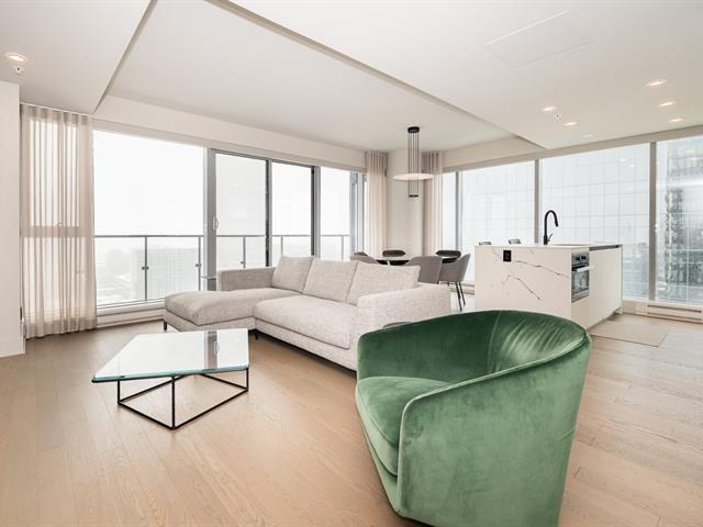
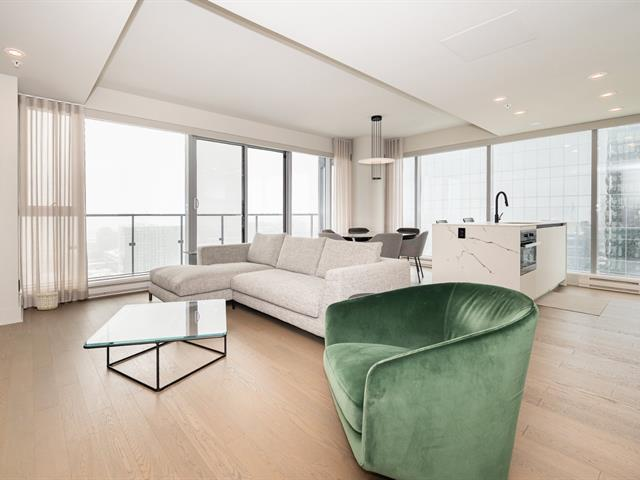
+ planter [35,291,59,311]
